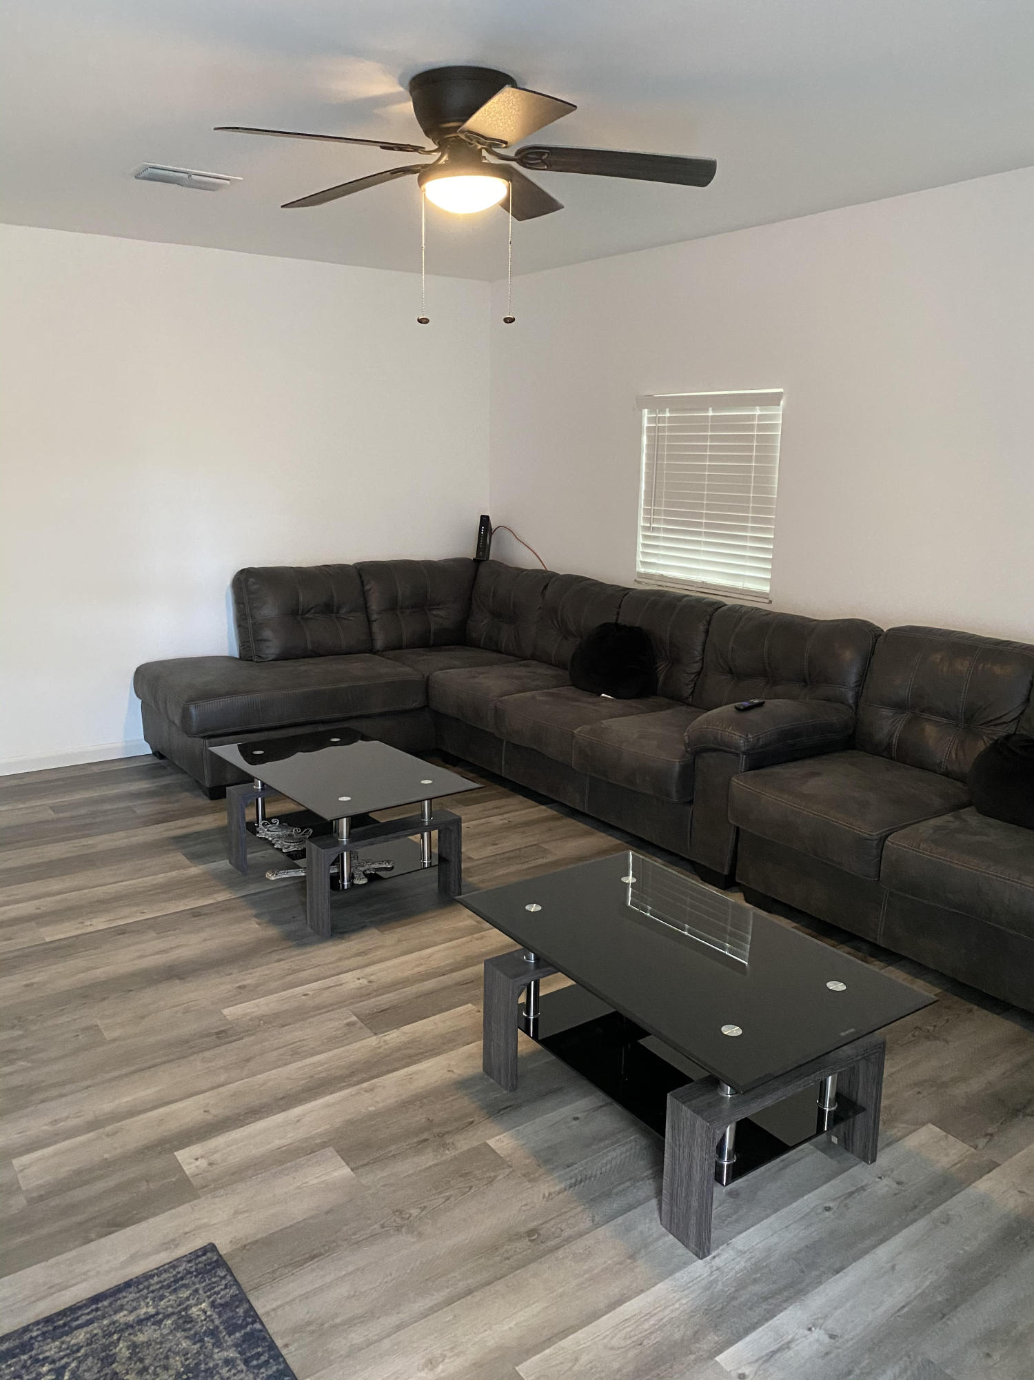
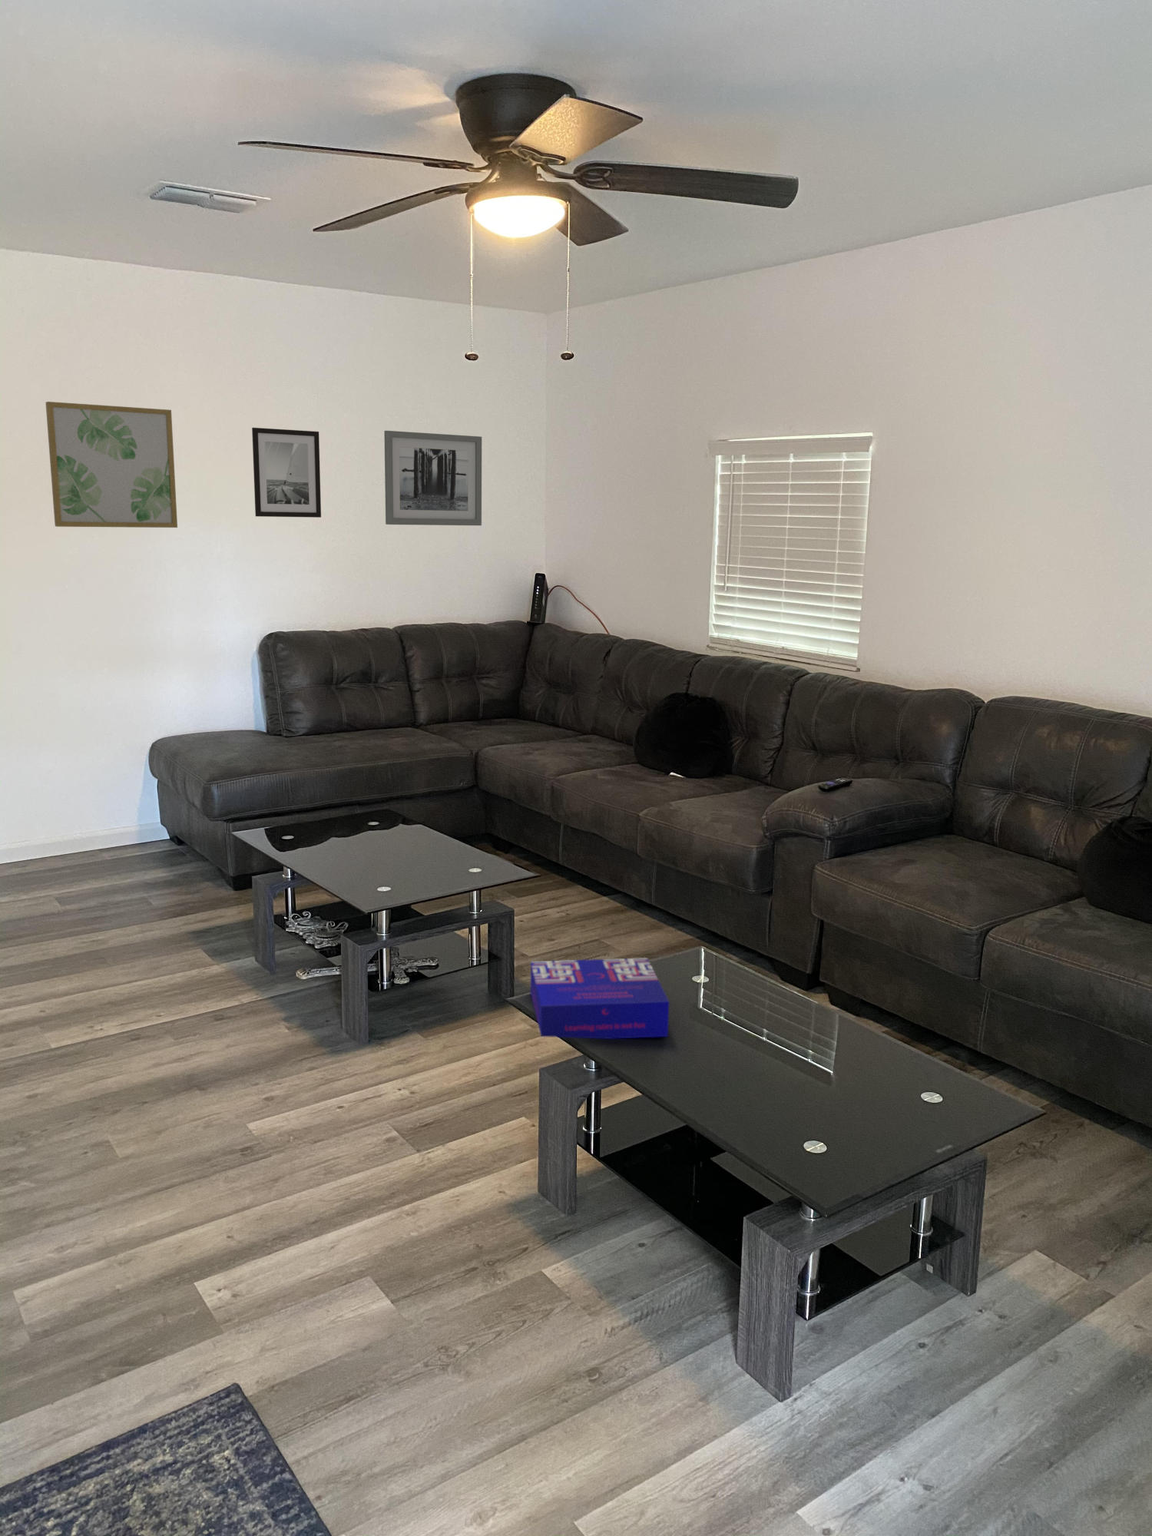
+ wall art [45,400,178,529]
+ wall art [252,427,322,519]
+ wall art [384,431,483,526]
+ board game [530,957,669,1040]
